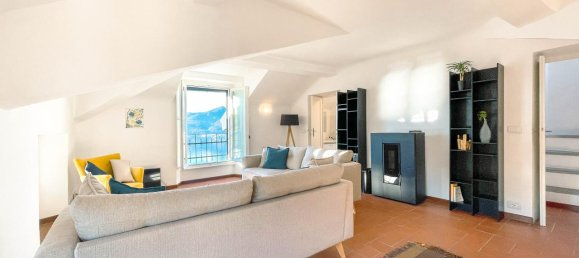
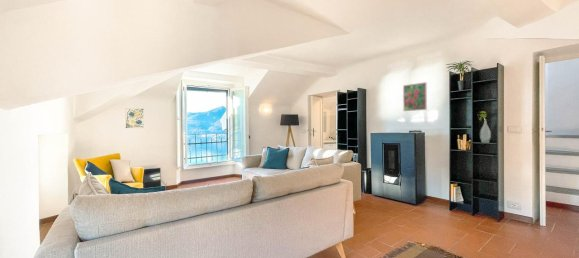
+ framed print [402,81,428,112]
